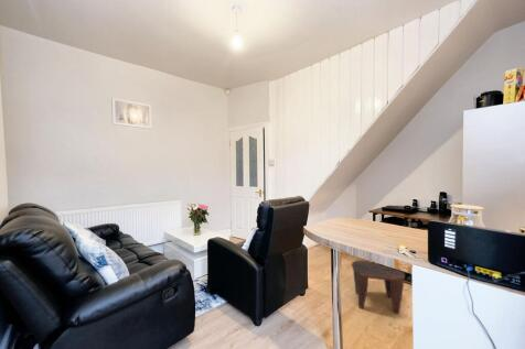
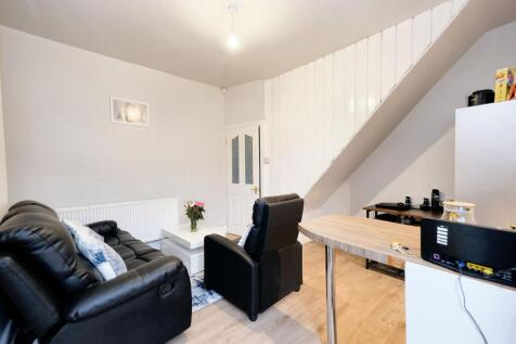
- stool [351,260,406,315]
